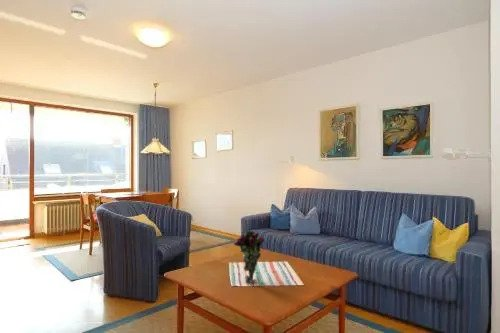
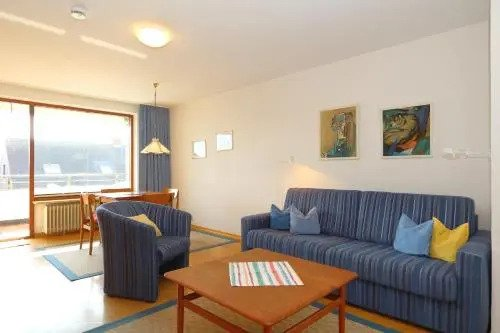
- flower [233,229,265,285]
